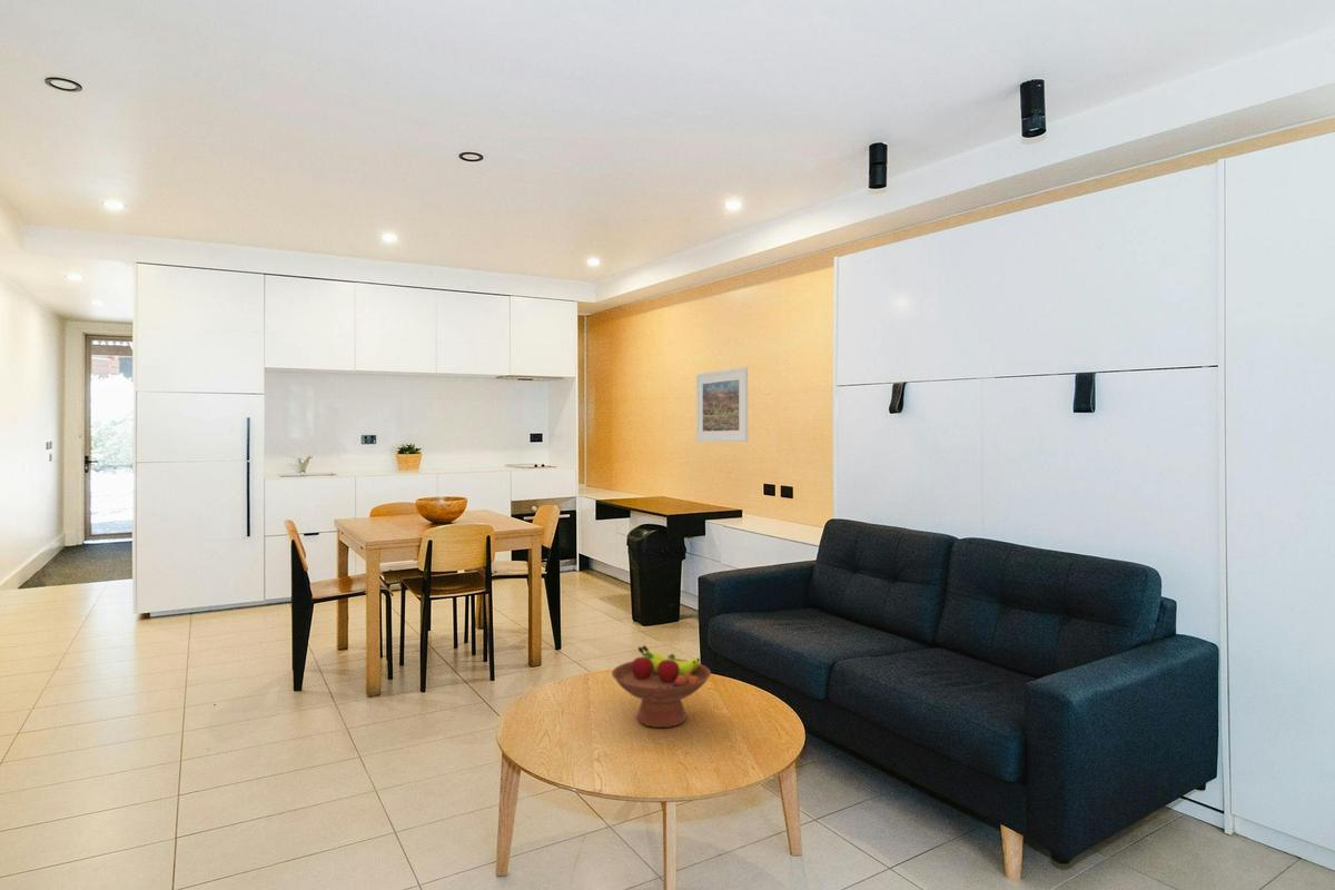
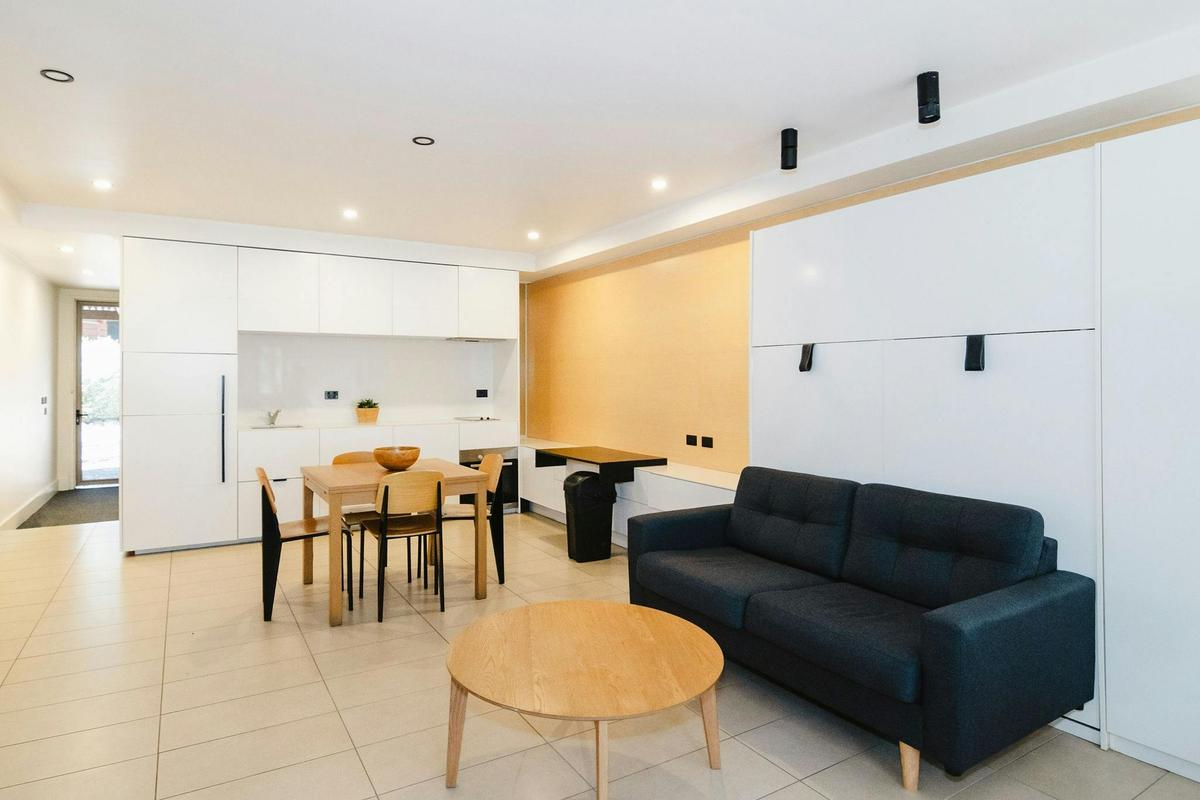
- fruit bowl [611,644,712,729]
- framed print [695,366,749,443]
